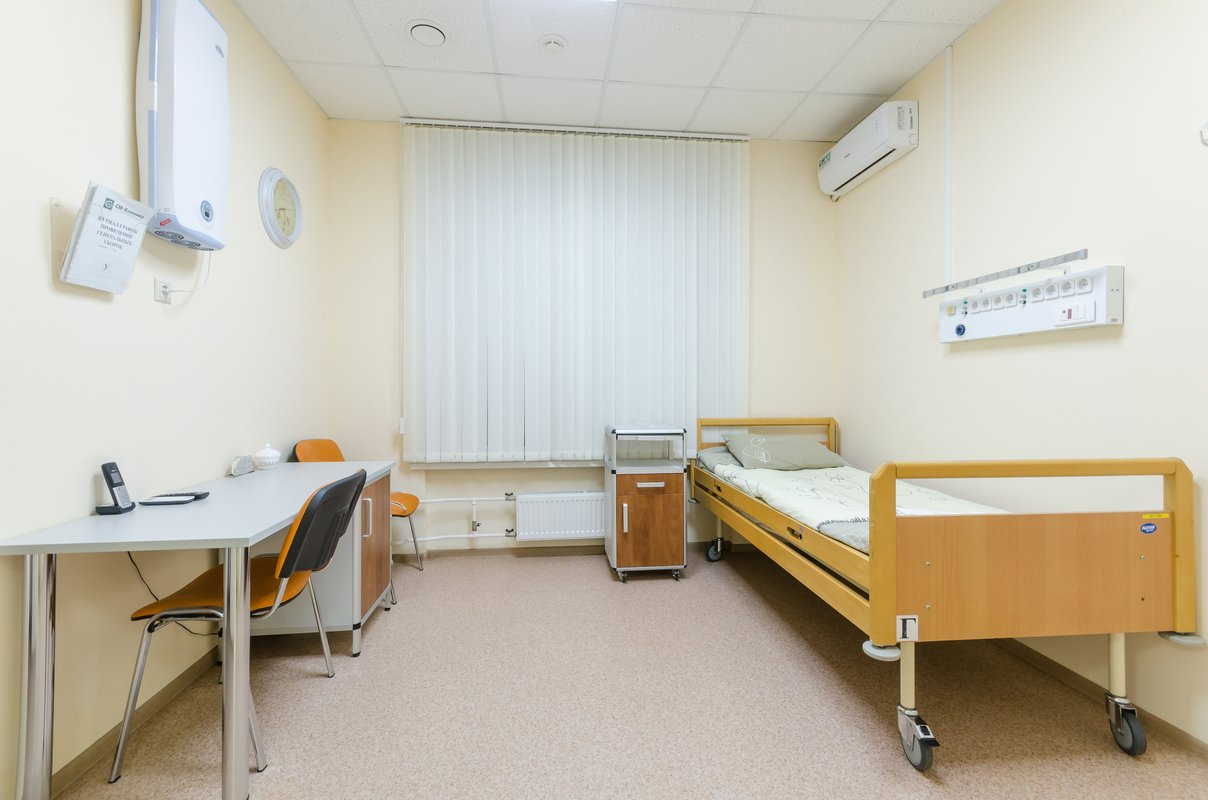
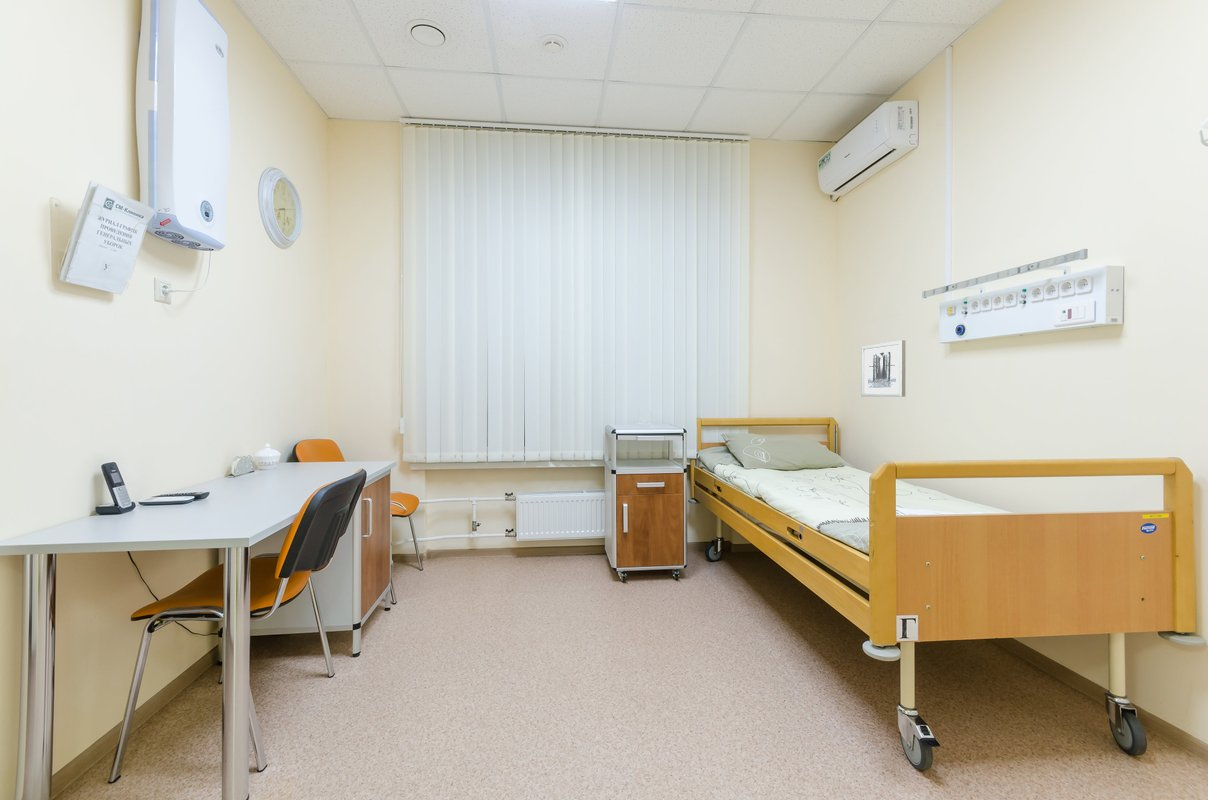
+ wall art [860,339,906,398]
